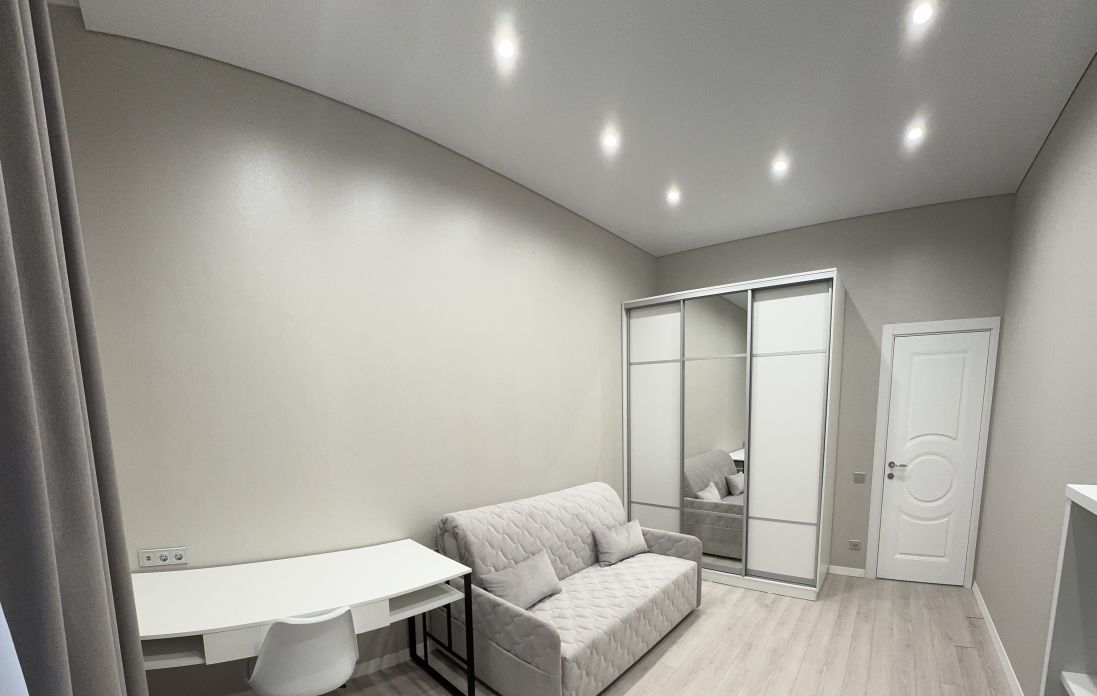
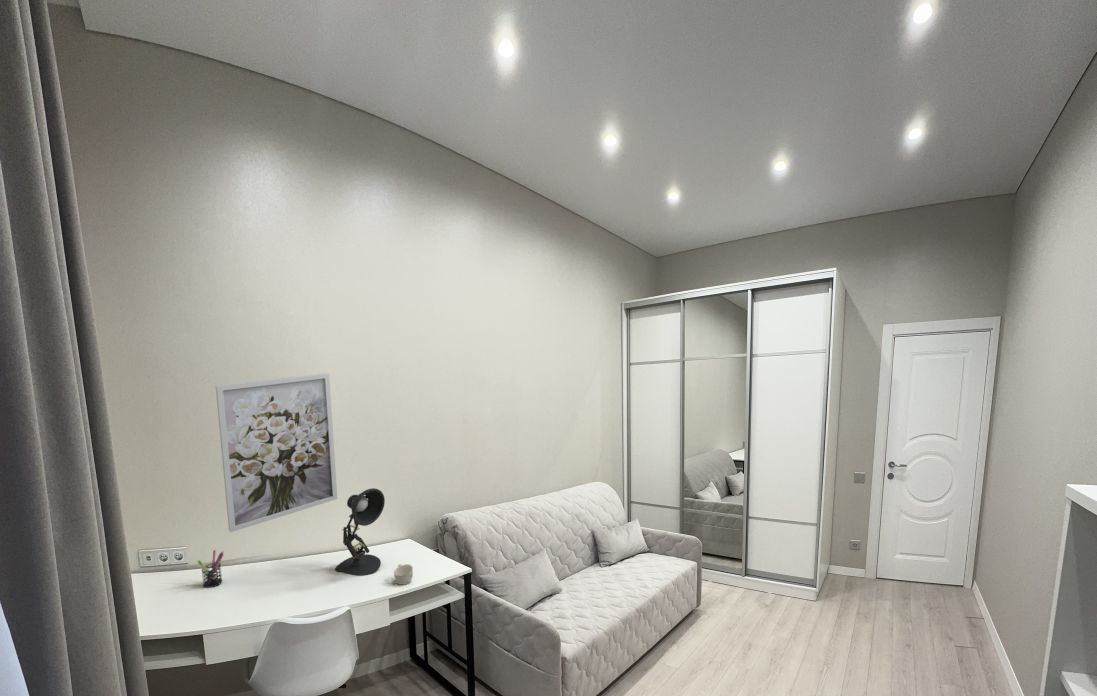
+ cup [393,563,414,586]
+ pen holder [196,549,225,589]
+ wall art [215,372,338,533]
+ desk lamp [334,487,386,577]
